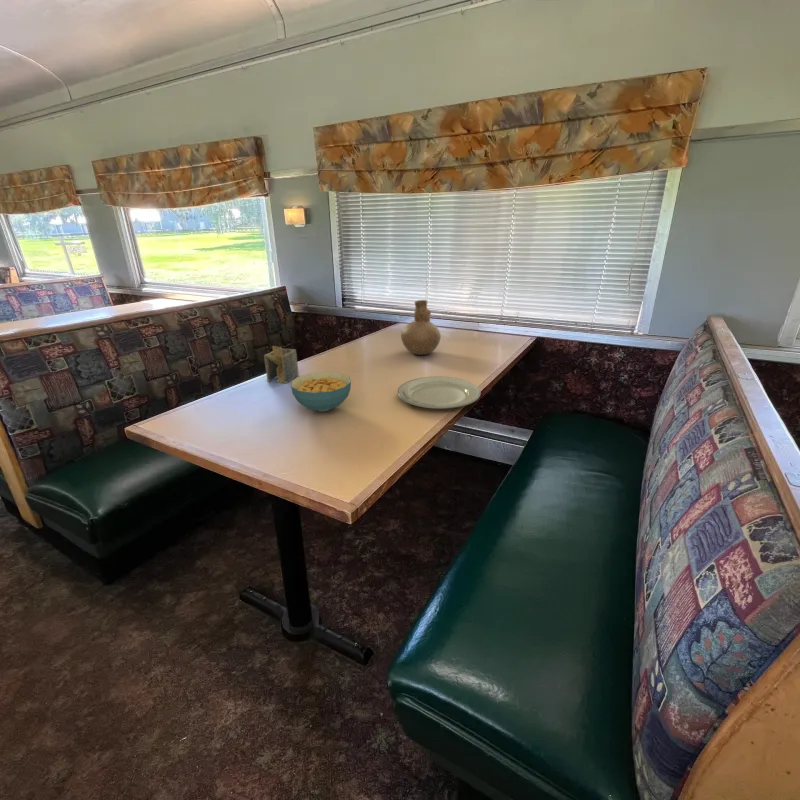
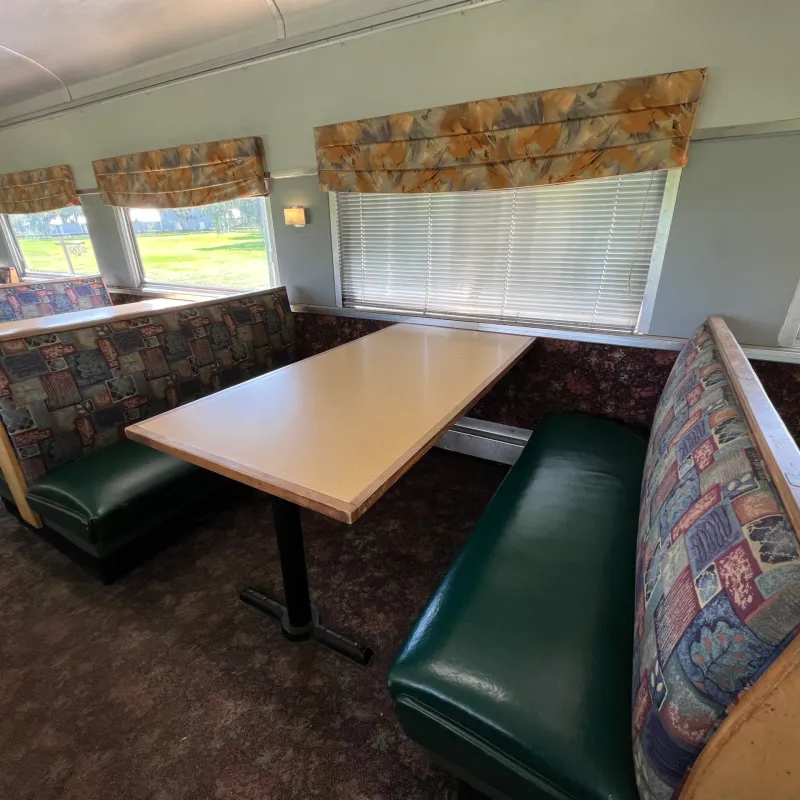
- cereal bowl [290,371,352,413]
- napkin holder [263,345,300,384]
- vase [400,299,442,356]
- chinaware [396,376,482,410]
